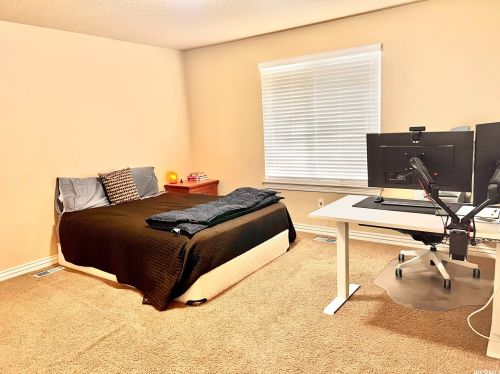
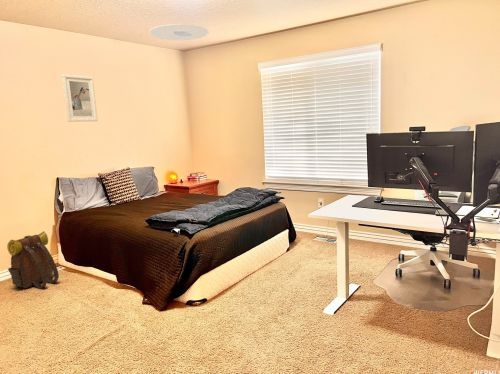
+ backpack [6,230,60,289]
+ ceiling light [148,23,209,41]
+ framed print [61,74,99,123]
